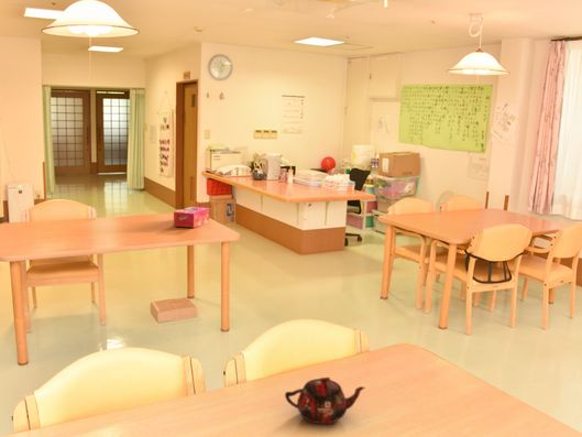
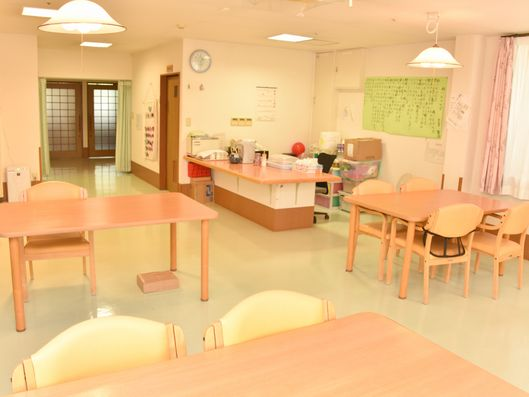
- tissue box [173,206,210,229]
- teapot [284,376,366,425]
